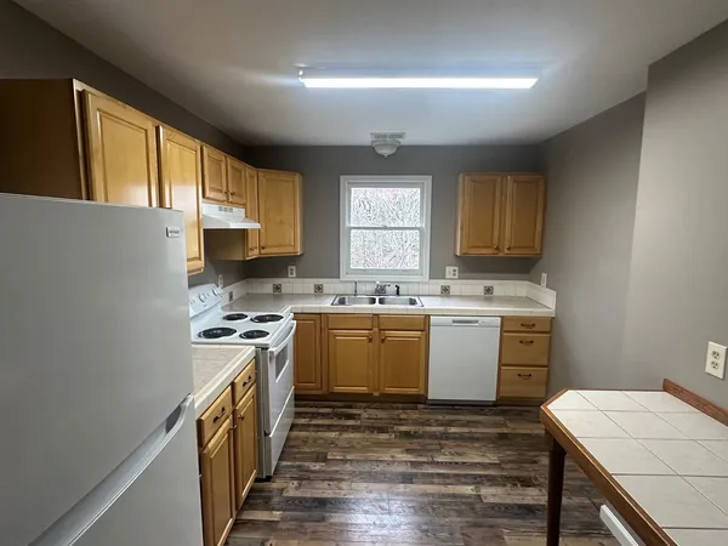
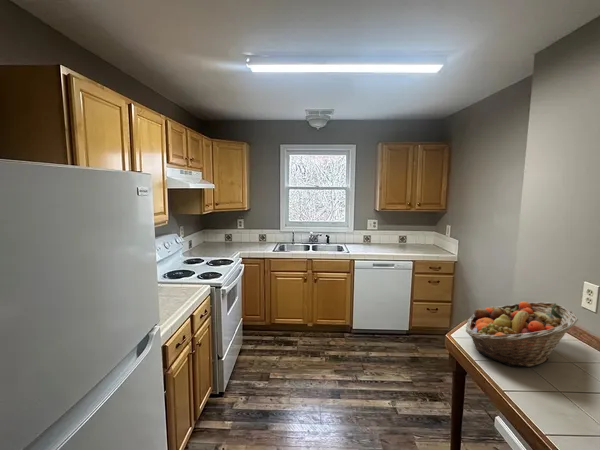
+ fruit basket [465,300,579,368]
